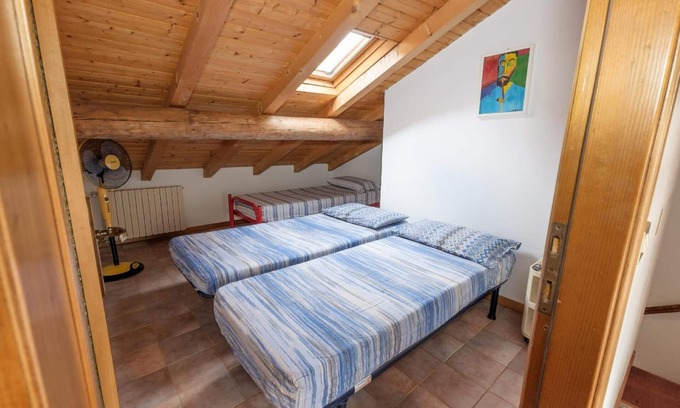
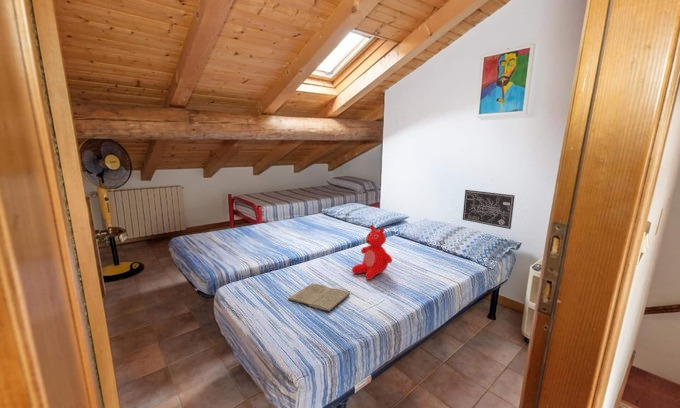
+ wall art [462,189,516,230]
+ book [287,282,351,313]
+ teddy bear [351,224,393,281]
